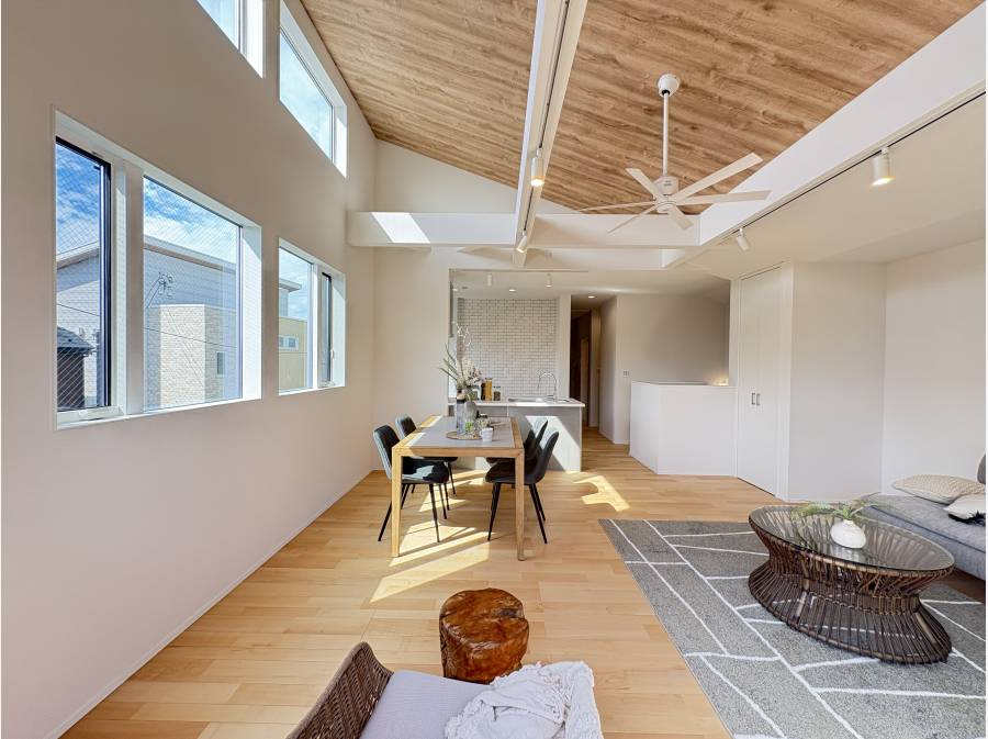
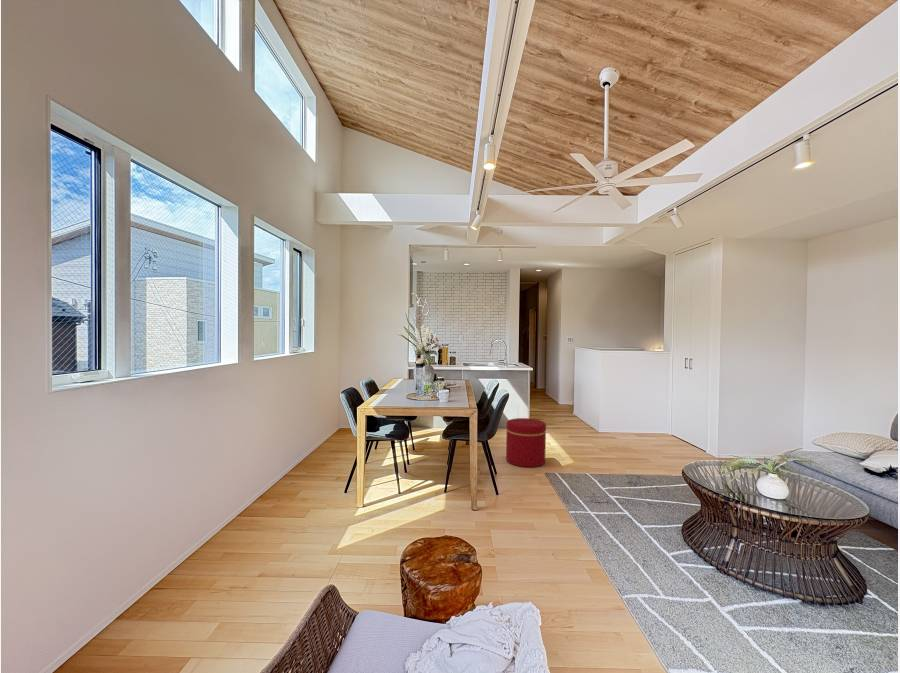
+ ottoman [505,417,547,468]
